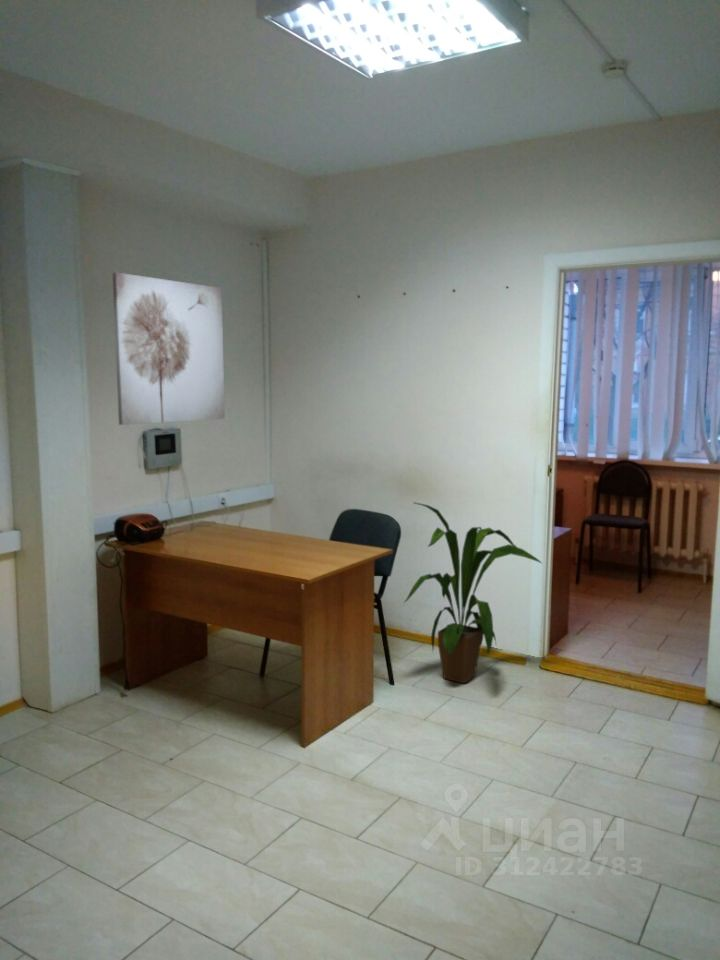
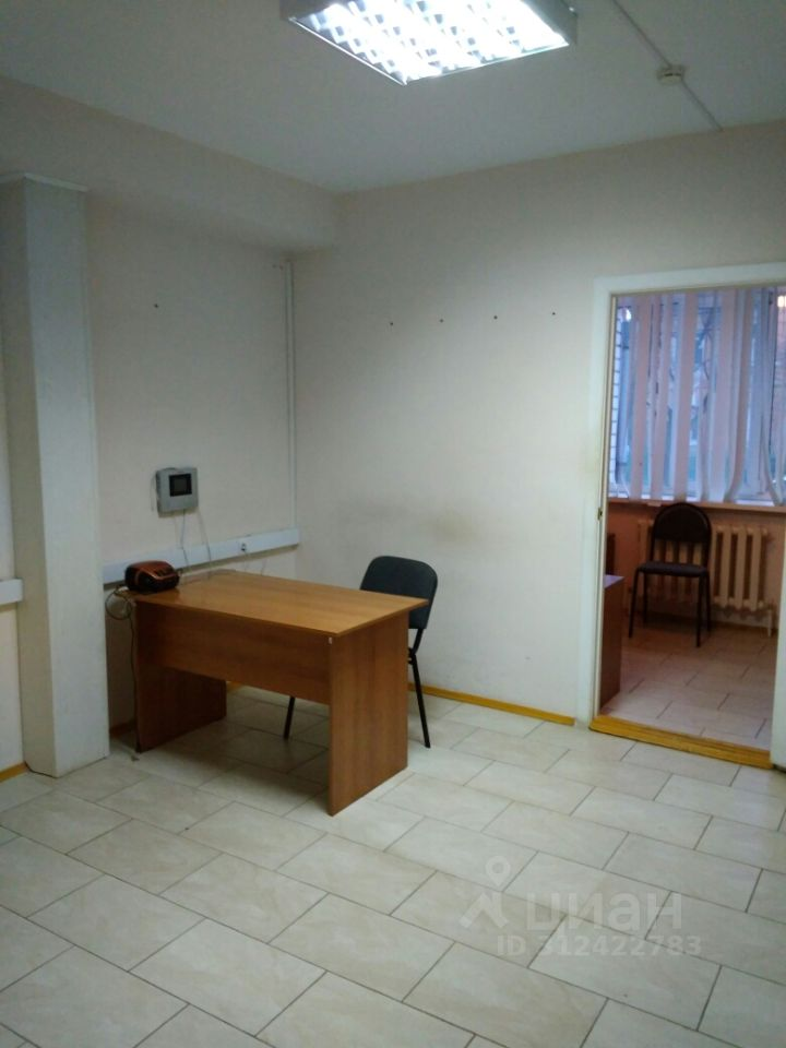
- house plant [403,501,543,684]
- wall art [112,271,226,426]
